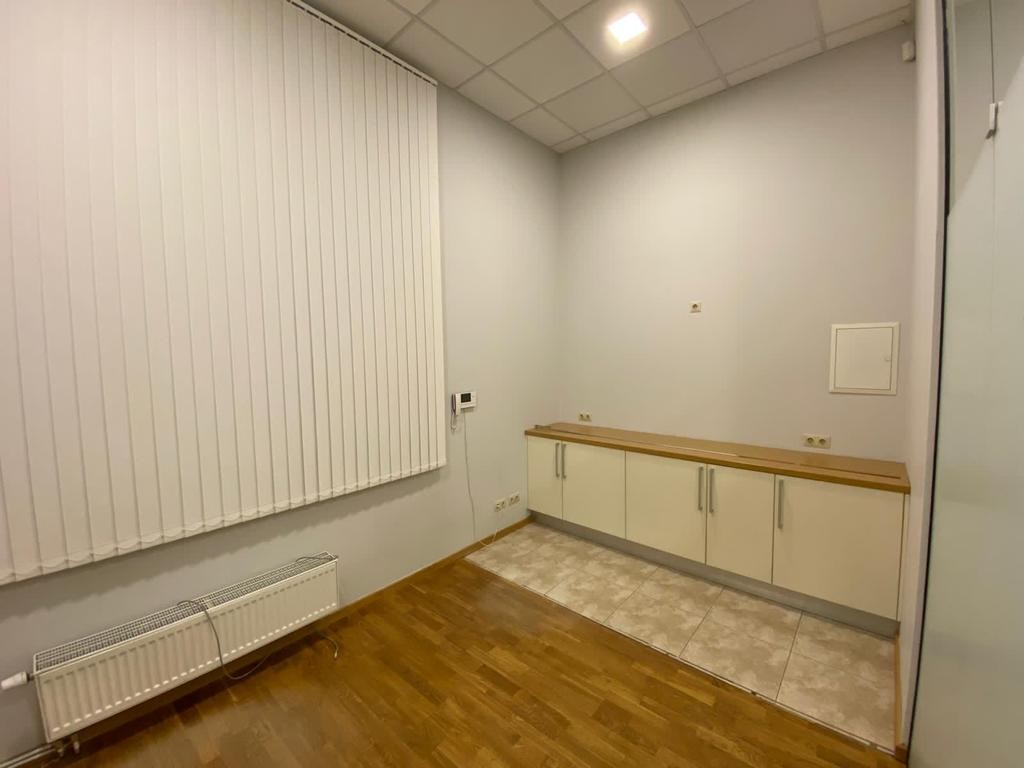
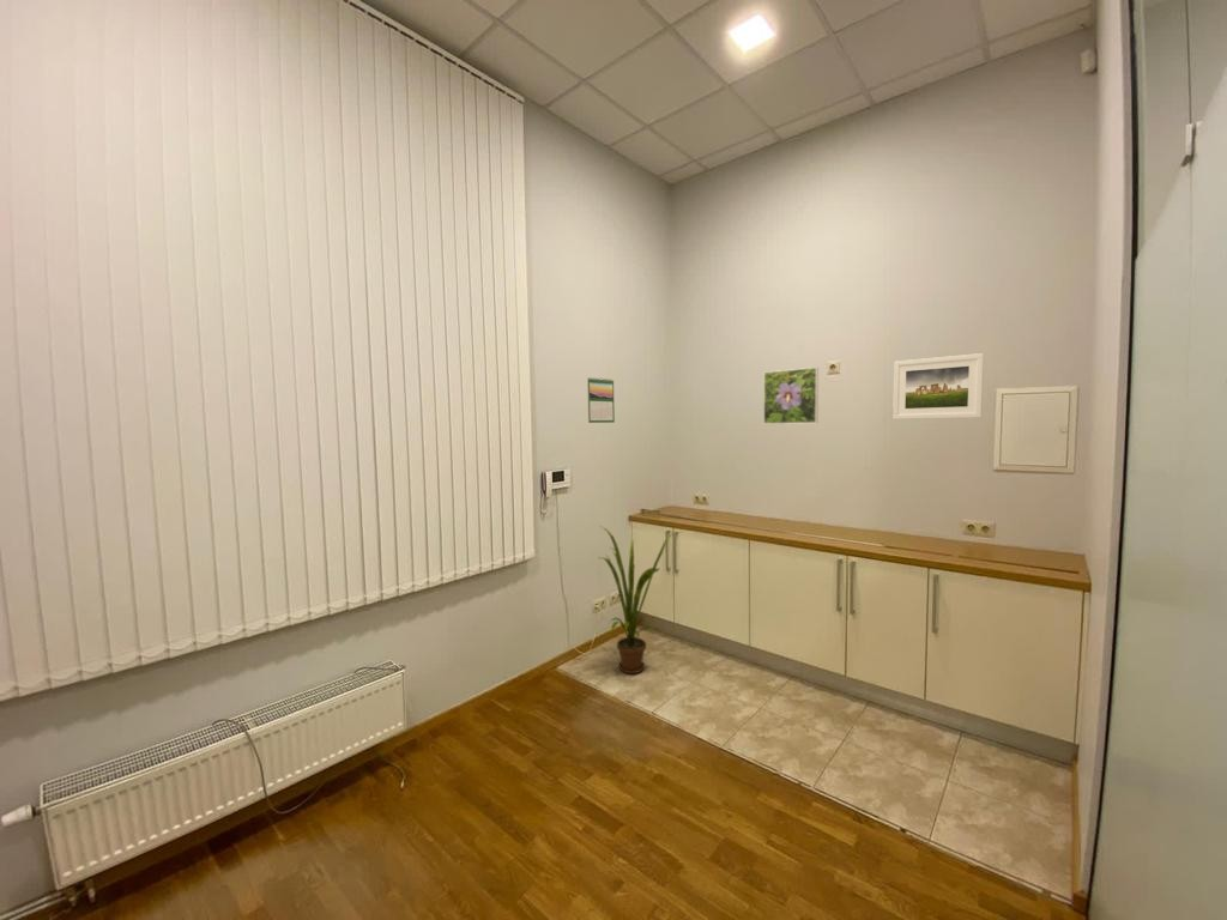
+ house plant [599,525,673,674]
+ calendar [586,376,616,424]
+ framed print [891,352,985,420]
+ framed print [762,367,820,425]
